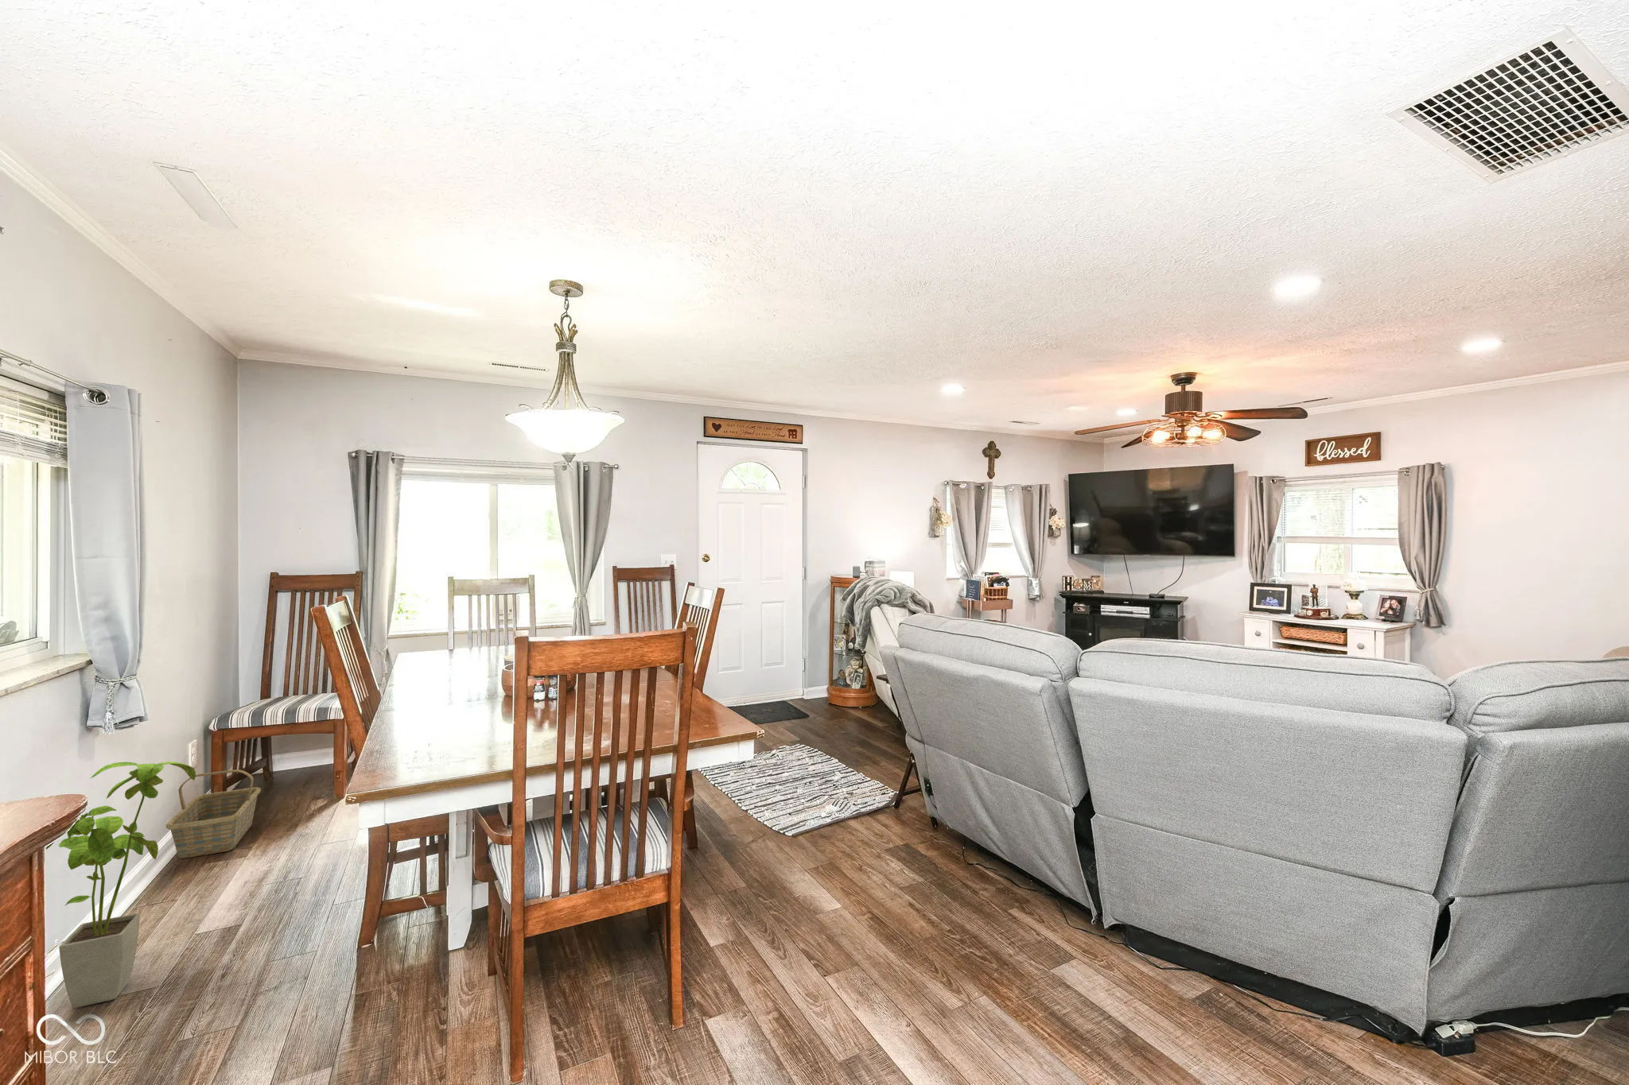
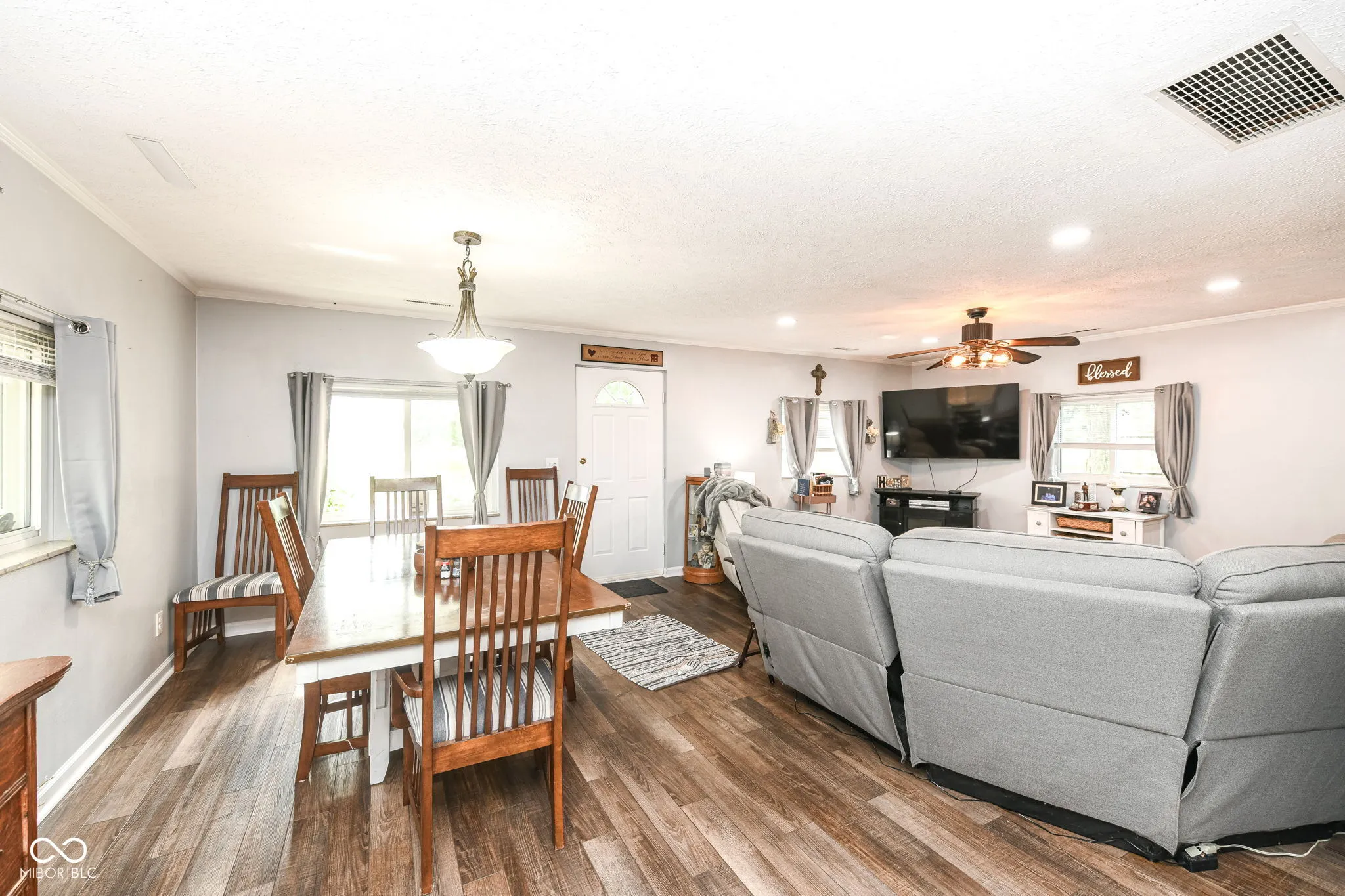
- house plant [45,760,196,1009]
- basket [166,769,262,860]
